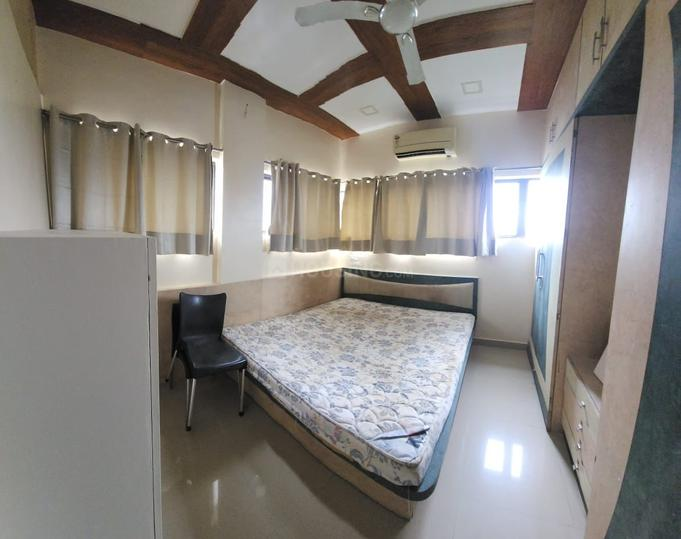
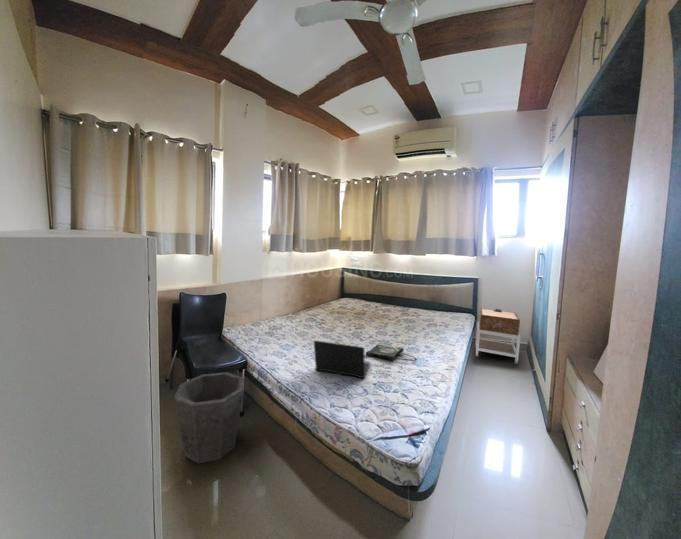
+ waste bin [173,371,245,465]
+ nightstand [475,307,521,365]
+ photo frame [365,343,418,362]
+ laptop [313,340,371,379]
